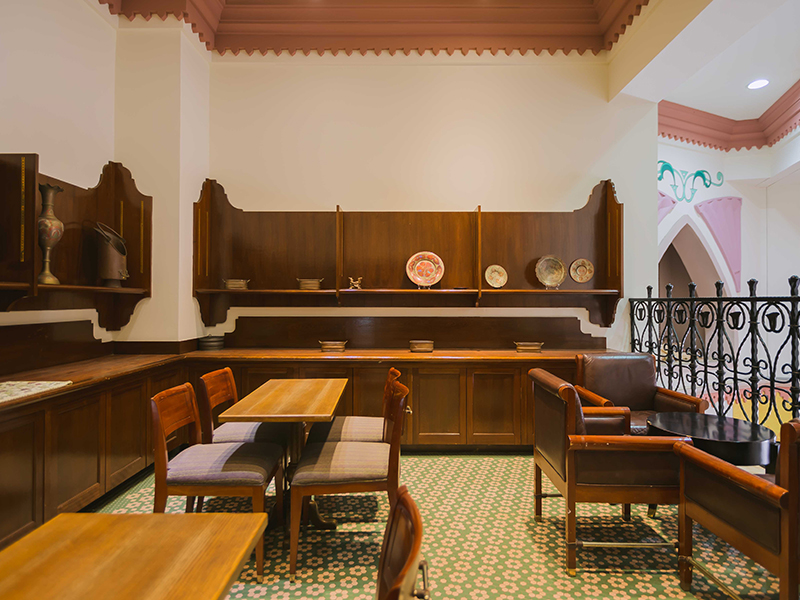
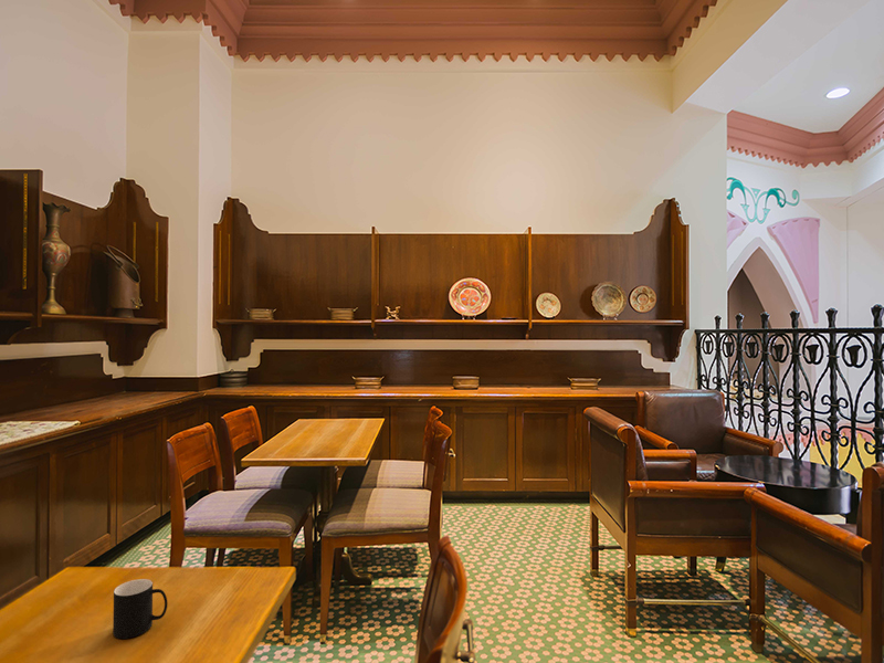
+ cup [112,578,168,640]
